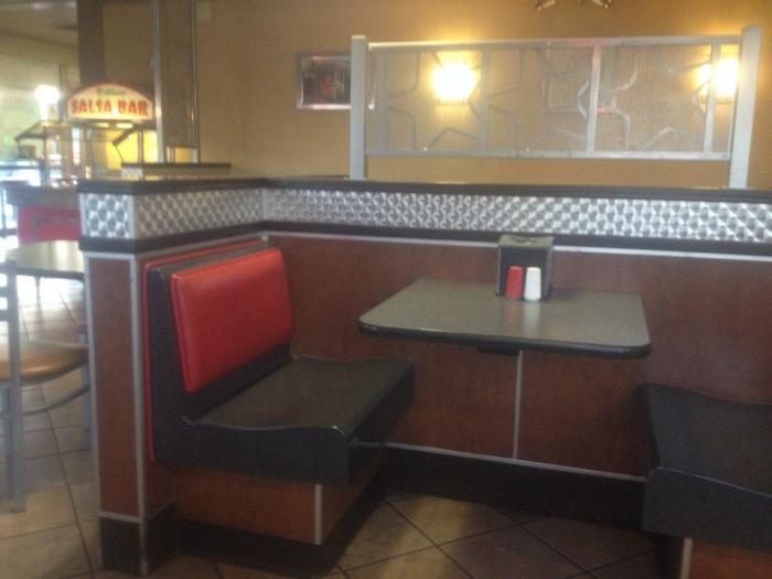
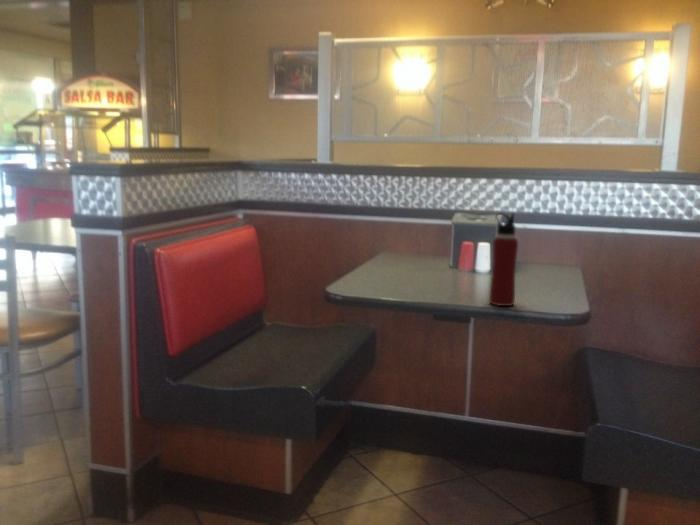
+ water bottle [488,212,519,307]
